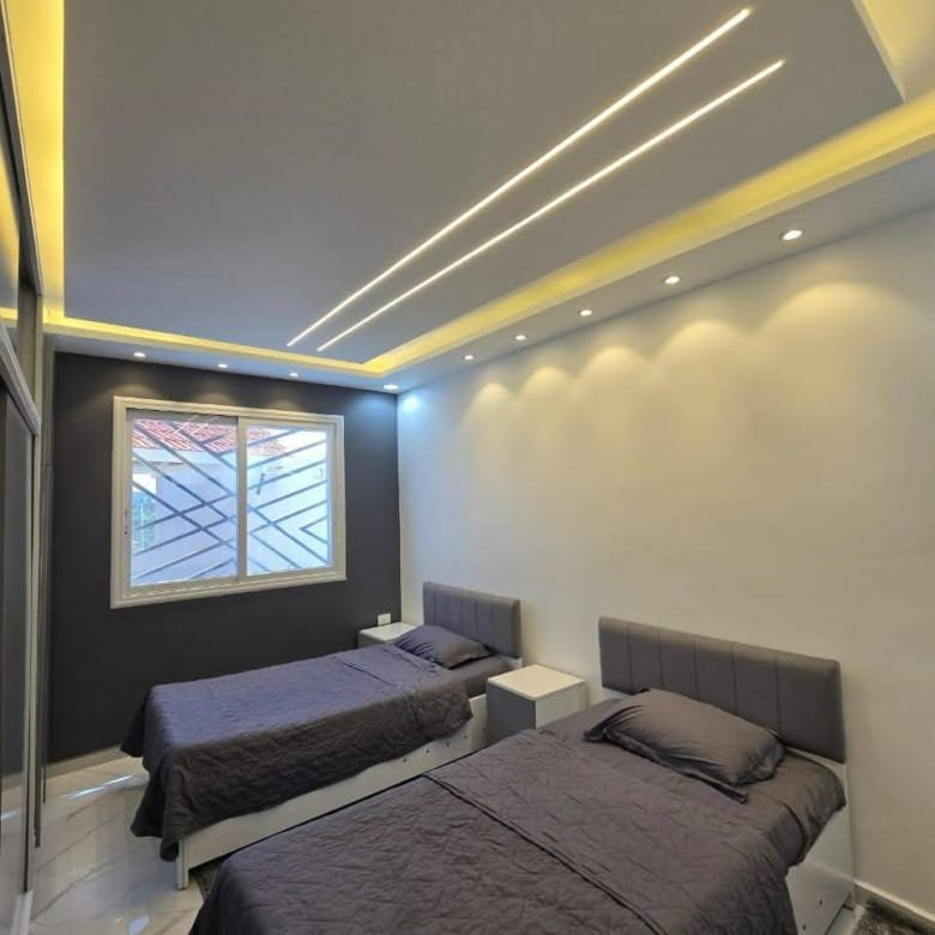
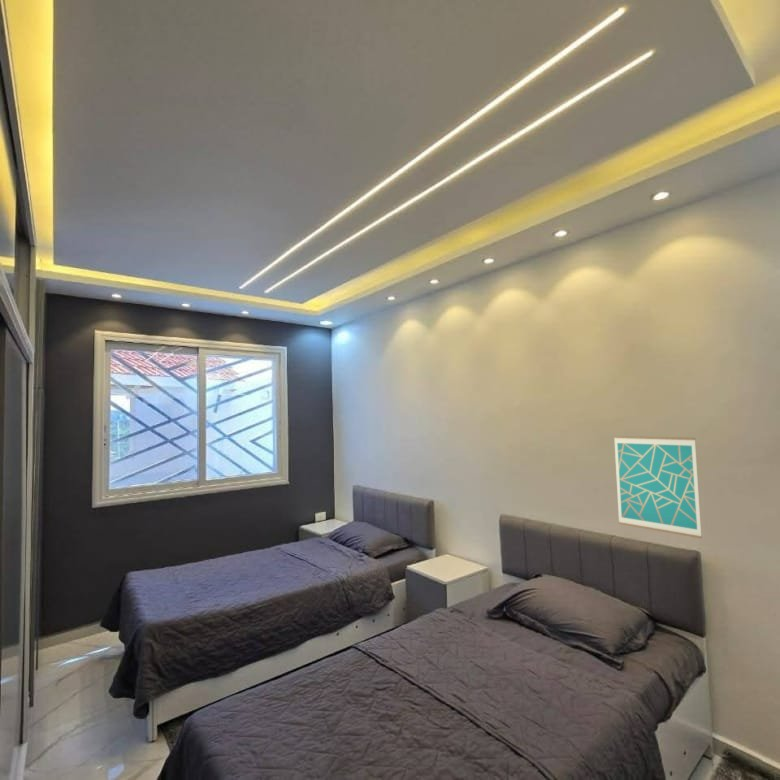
+ wall art [613,435,703,539]
